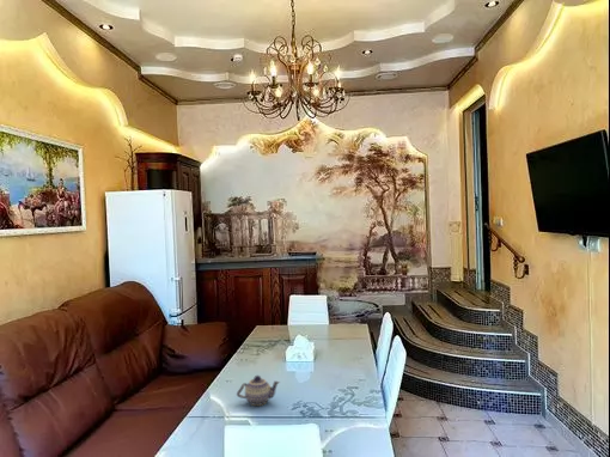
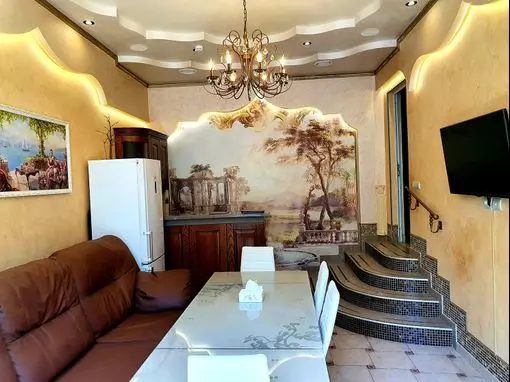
- teapot [236,374,281,407]
